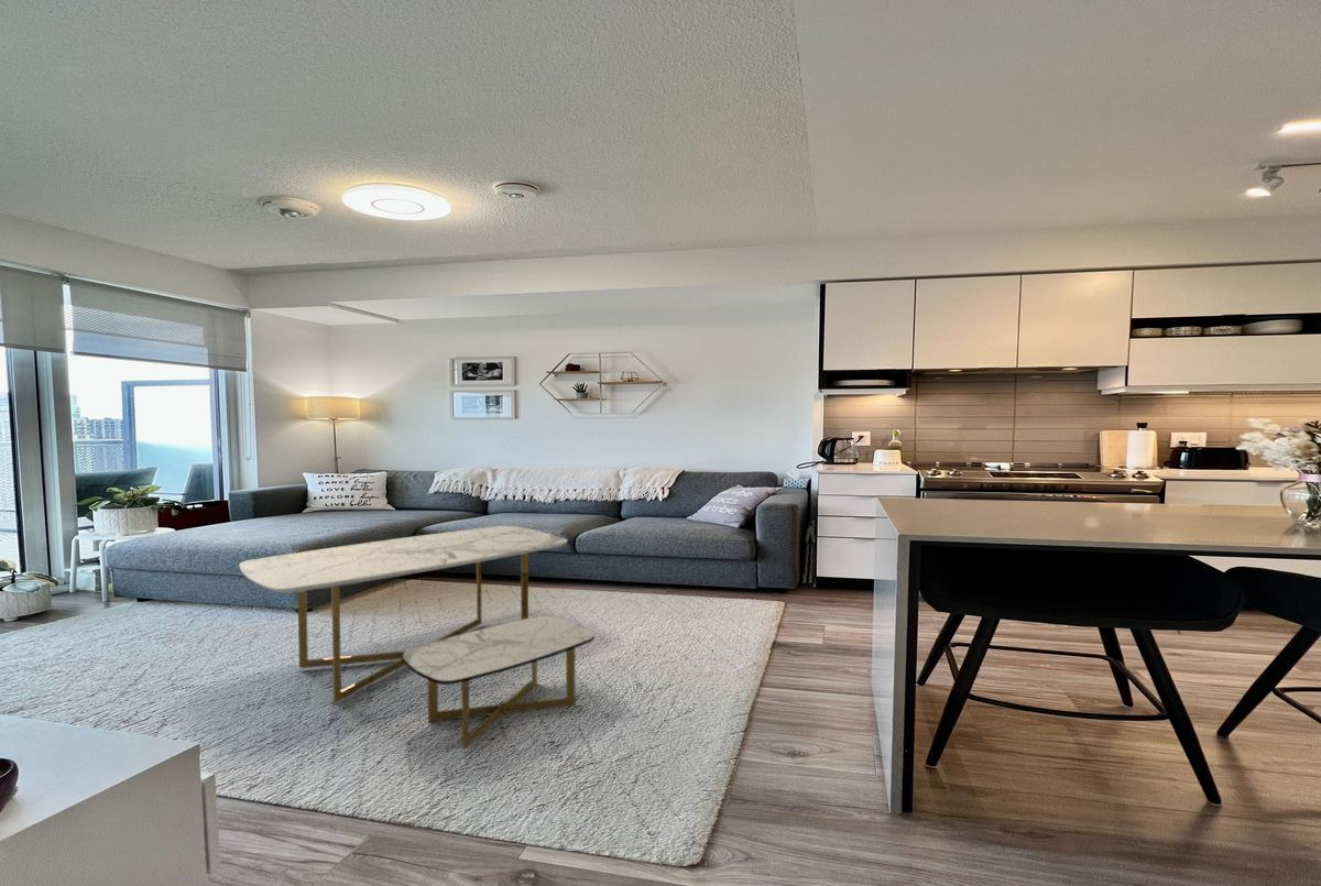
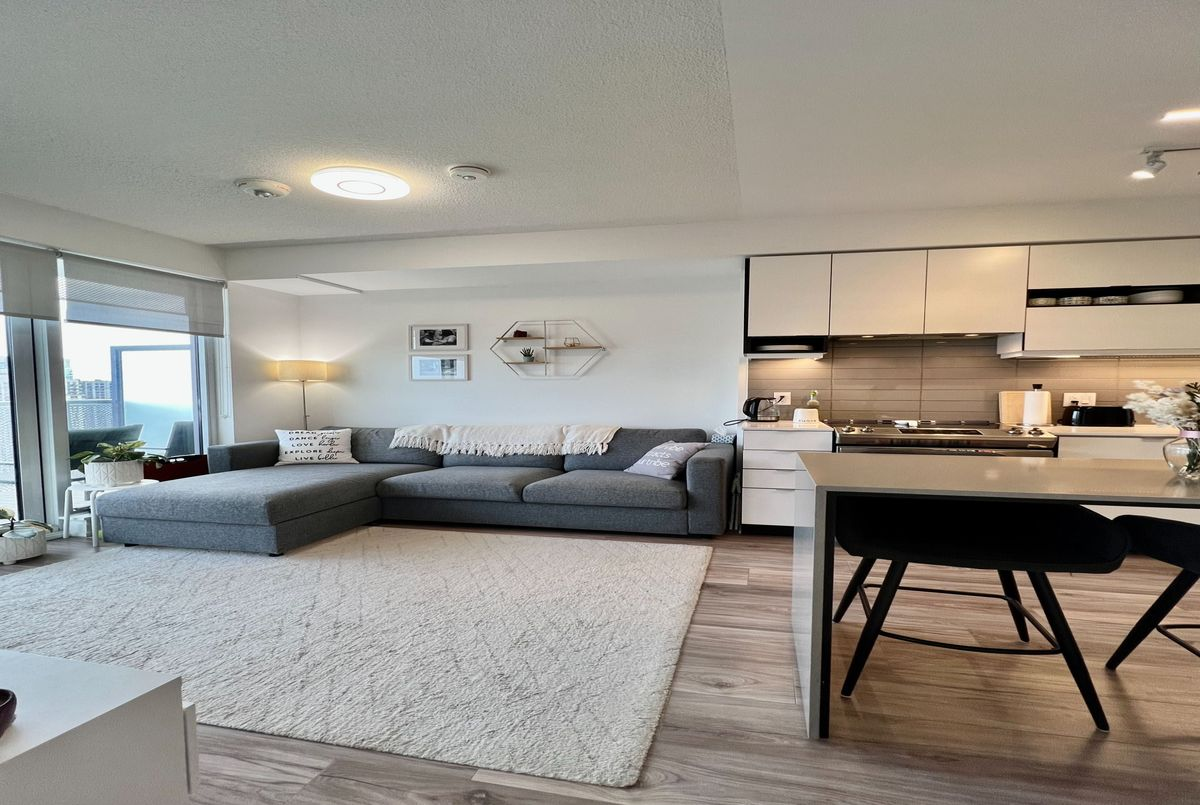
- coffee table [239,525,596,750]
